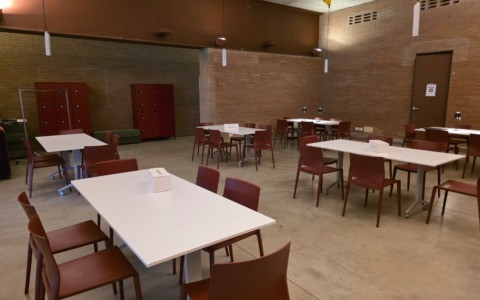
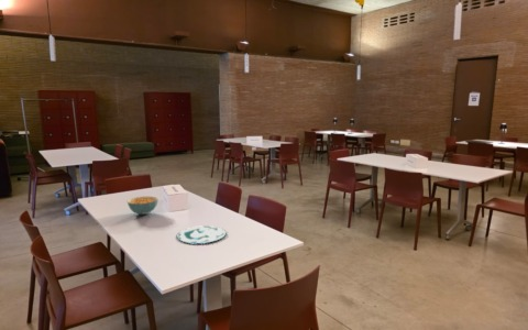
+ cereal bowl [127,196,160,216]
+ plate [176,224,228,244]
